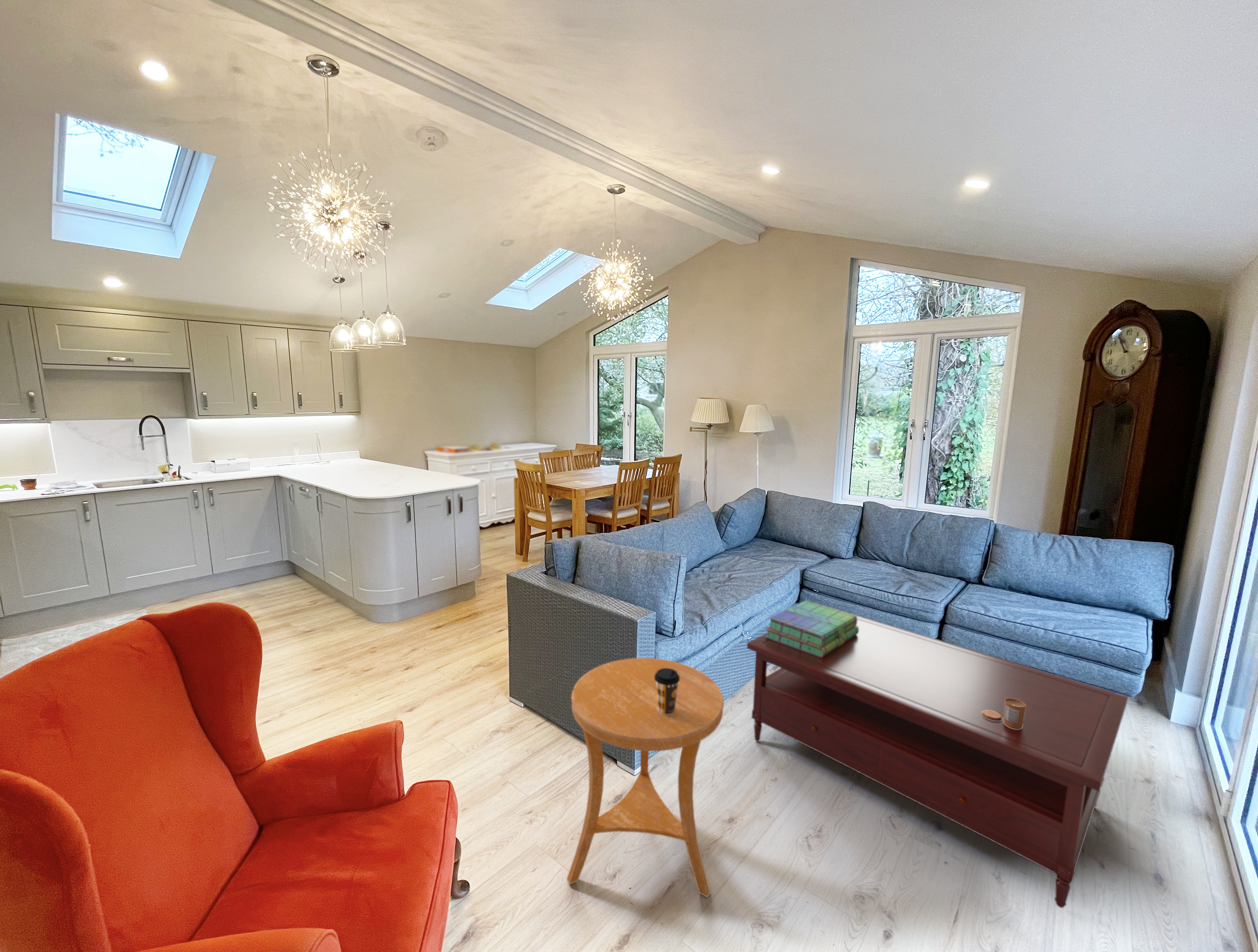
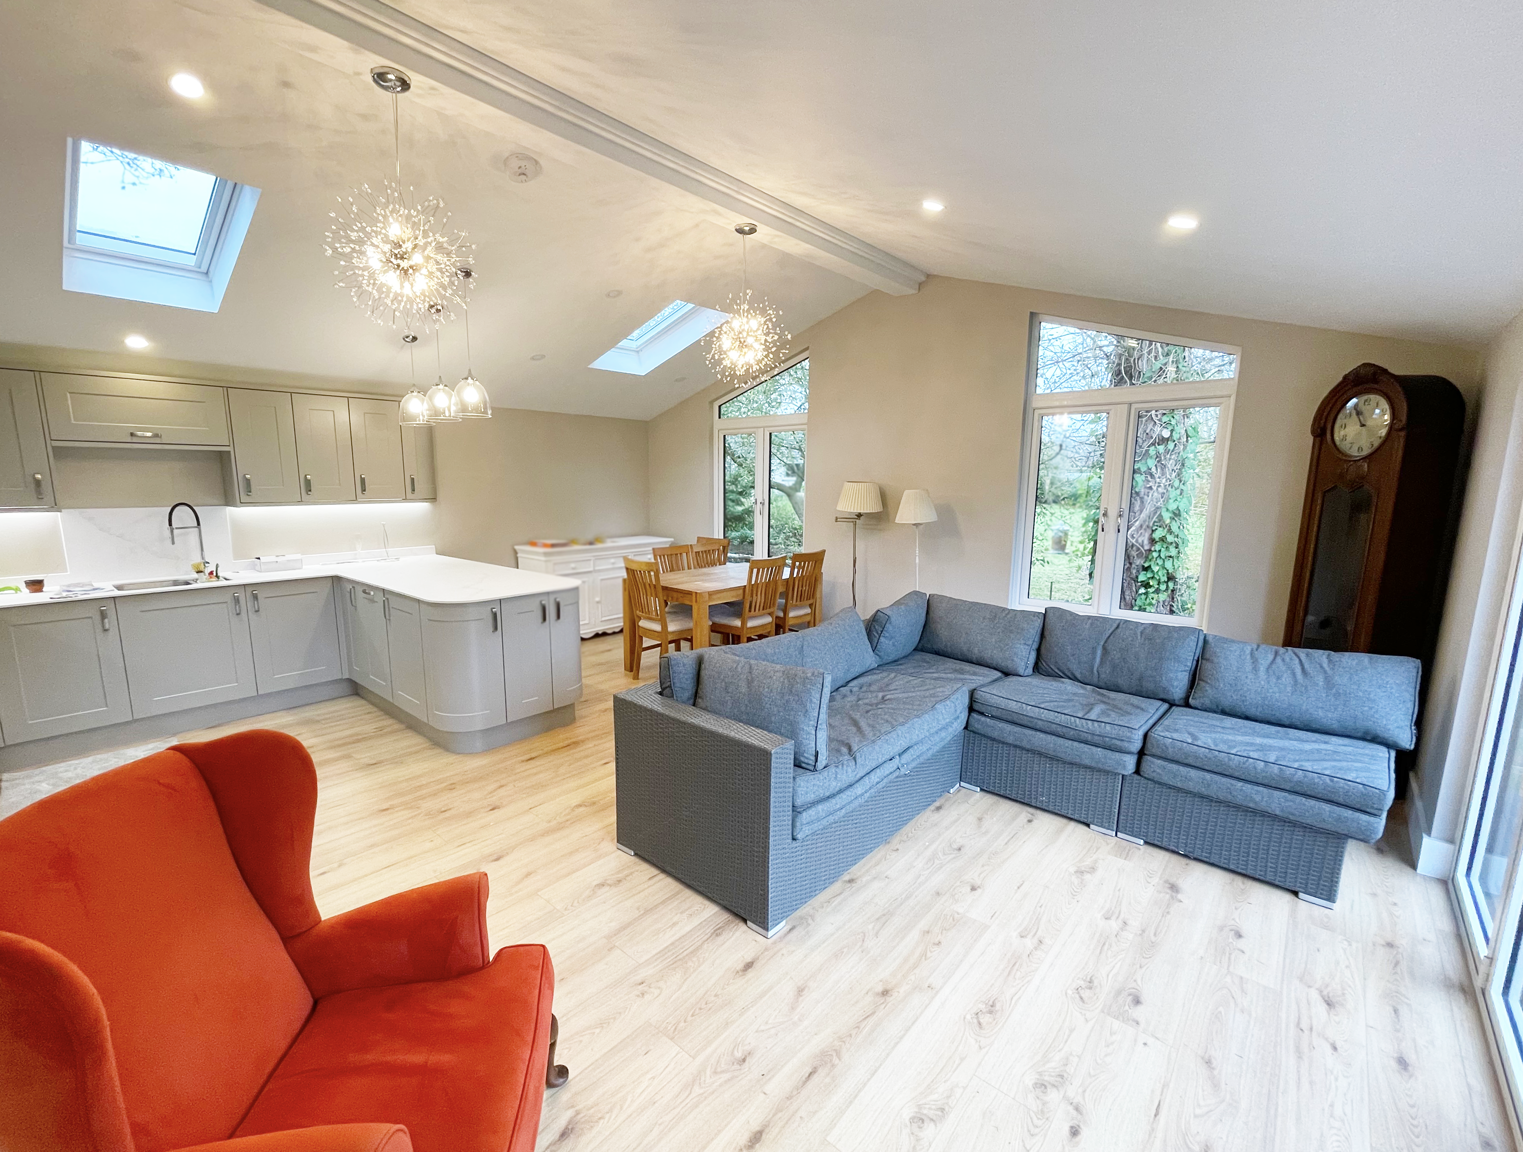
- candle [982,698,1026,729]
- coffee table [747,605,1128,908]
- stack of books [765,600,859,658]
- coffee cup [654,668,680,715]
- side table [566,658,724,898]
